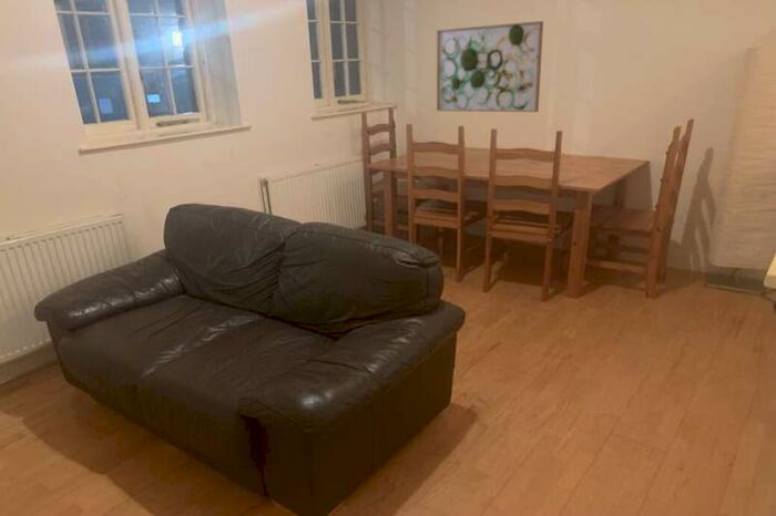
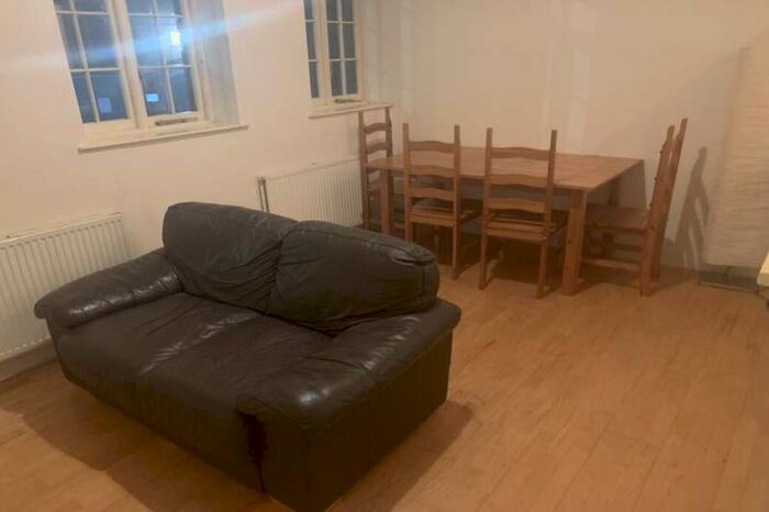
- wall art [436,20,544,113]
